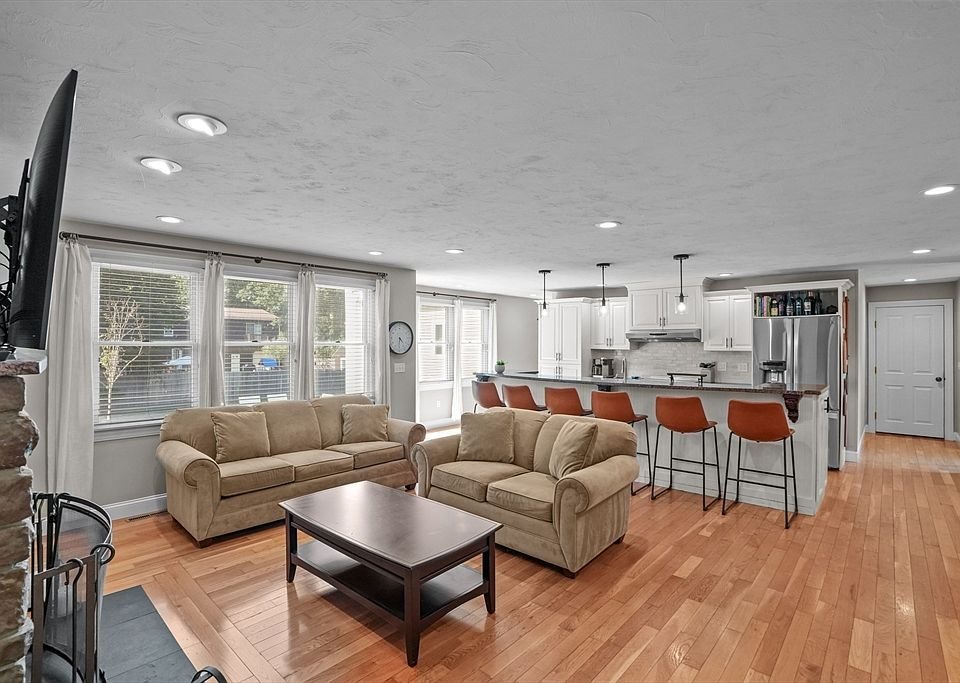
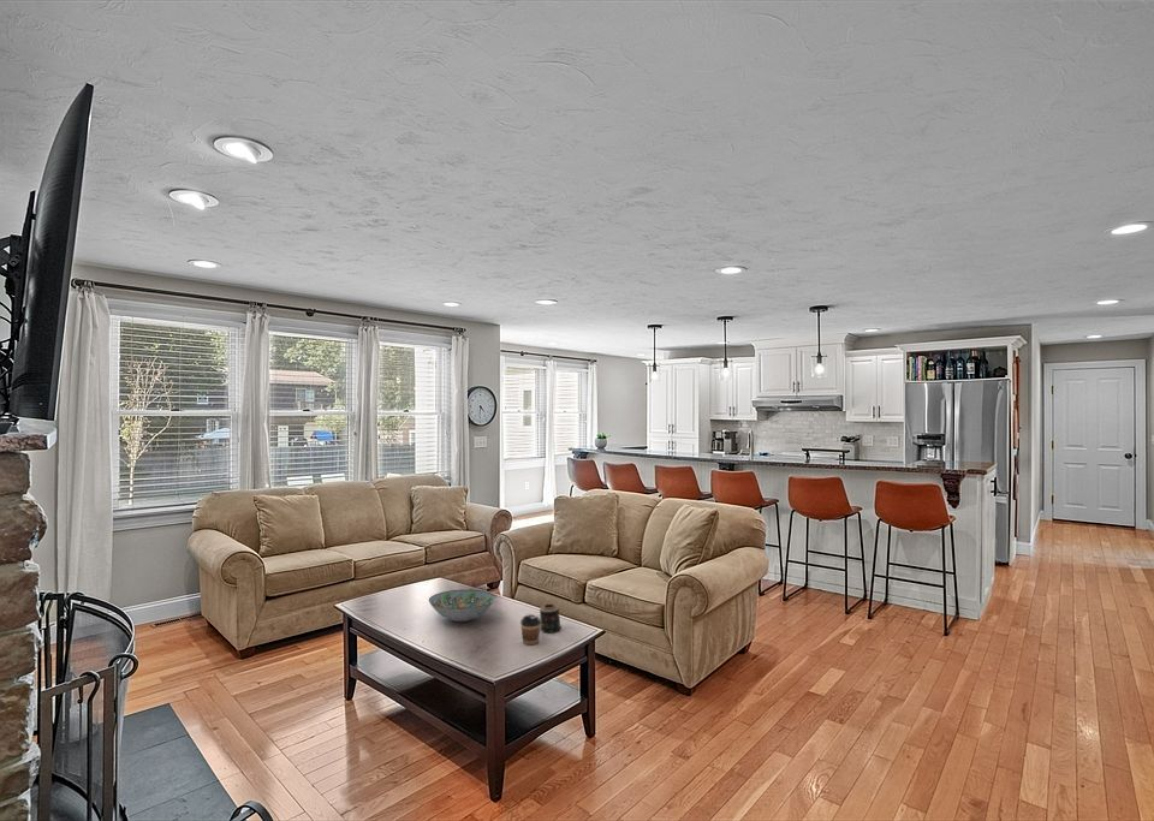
+ coffee cup [519,613,541,646]
+ candle [539,602,563,633]
+ decorative bowl [428,589,496,623]
